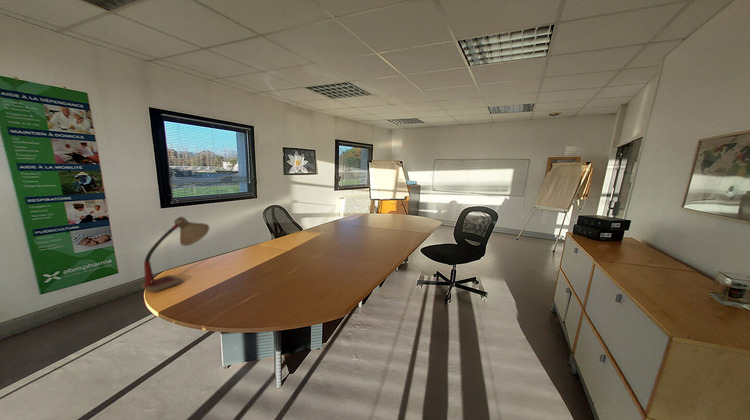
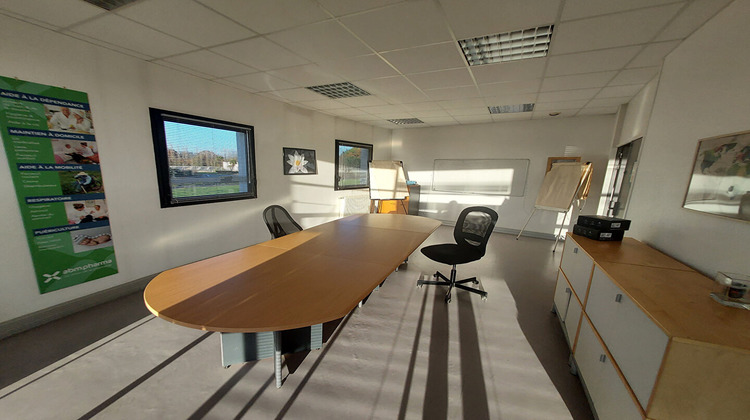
- desk lamp [140,216,210,293]
